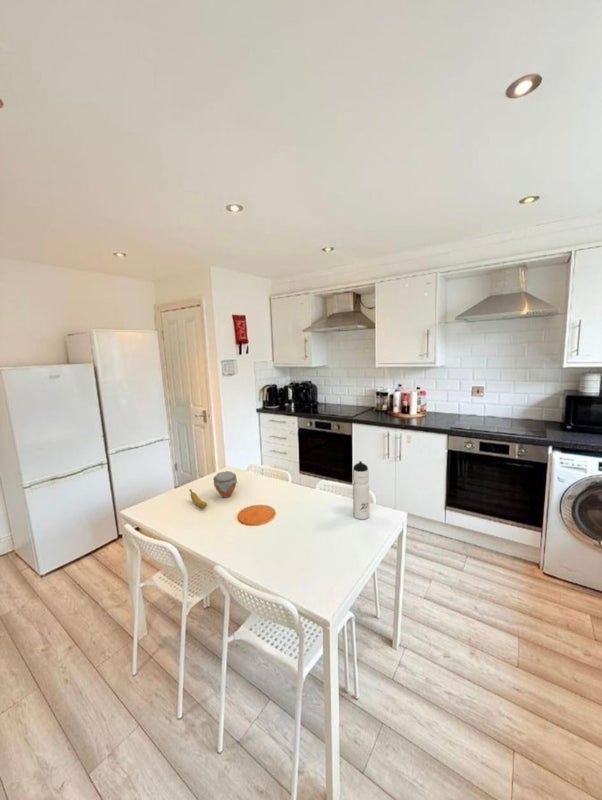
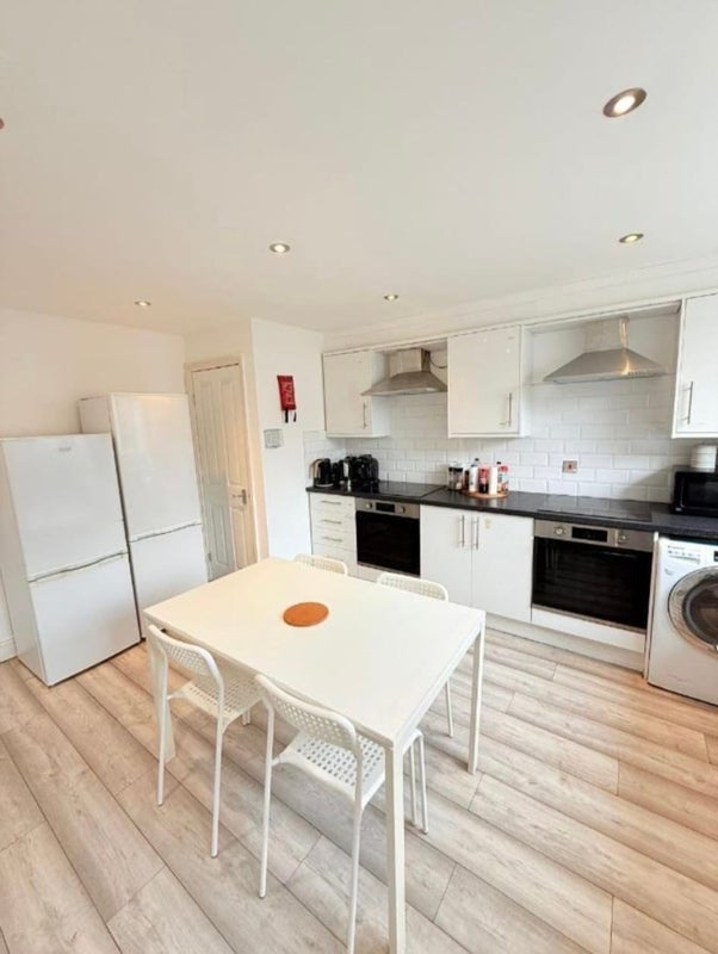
- jar [212,470,238,499]
- water bottle [352,460,370,520]
- banana [188,488,208,509]
